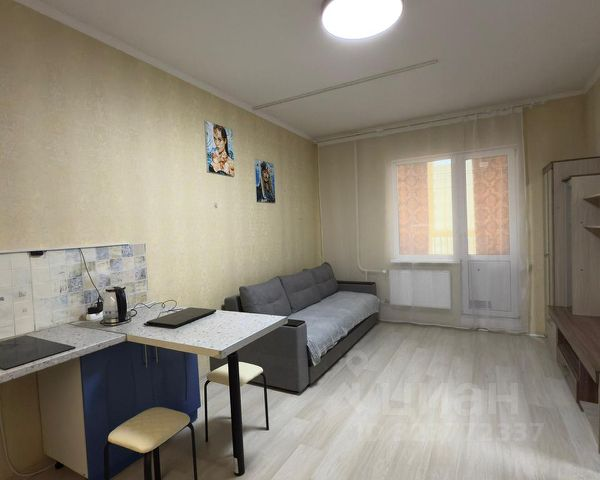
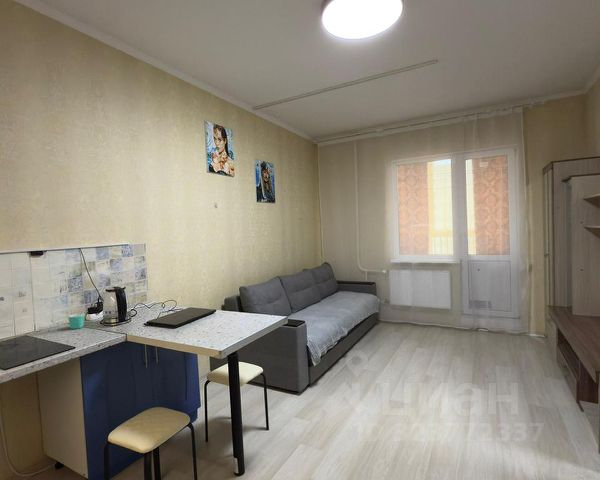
+ mug [67,312,86,330]
